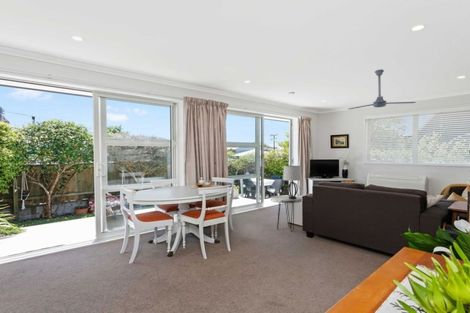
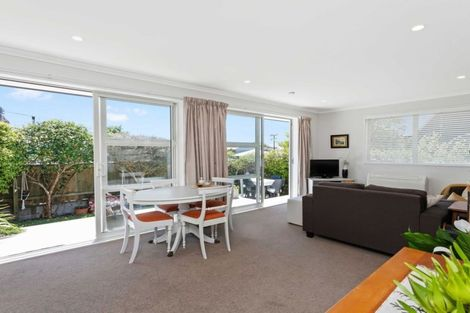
- lamp [282,165,303,199]
- side table [270,195,303,233]
- ceiling fan [347,69,417,110]
